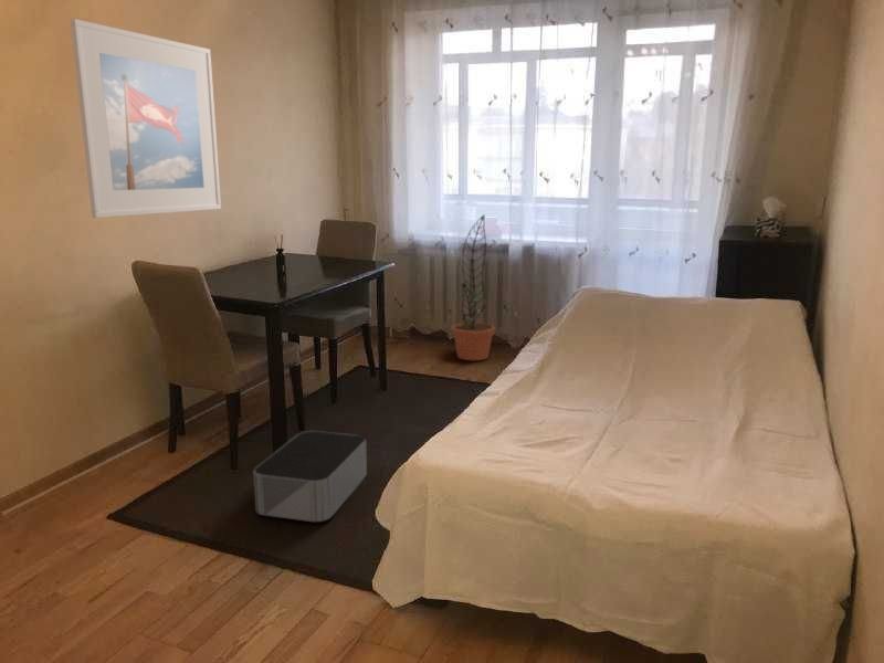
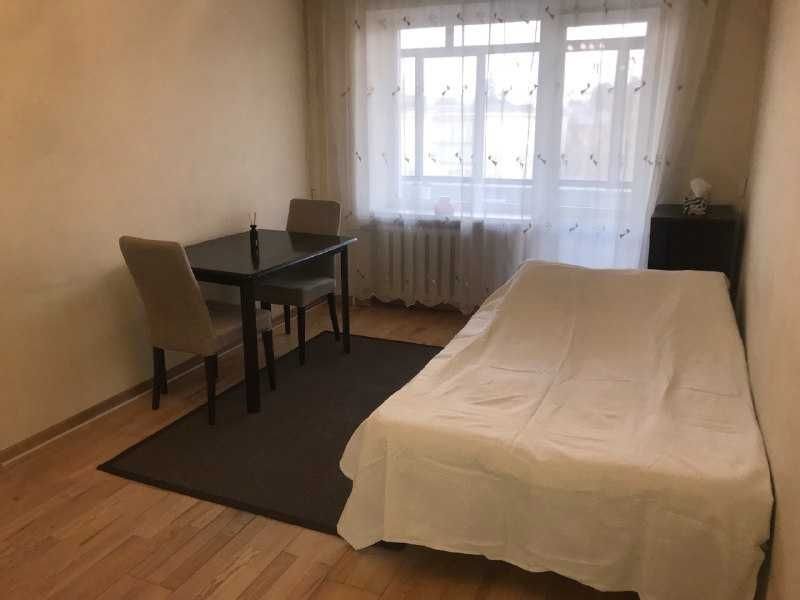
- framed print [70,18,222,219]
- decorative plant [451,214,495,361]
- storage bin [252,430,368,523]
